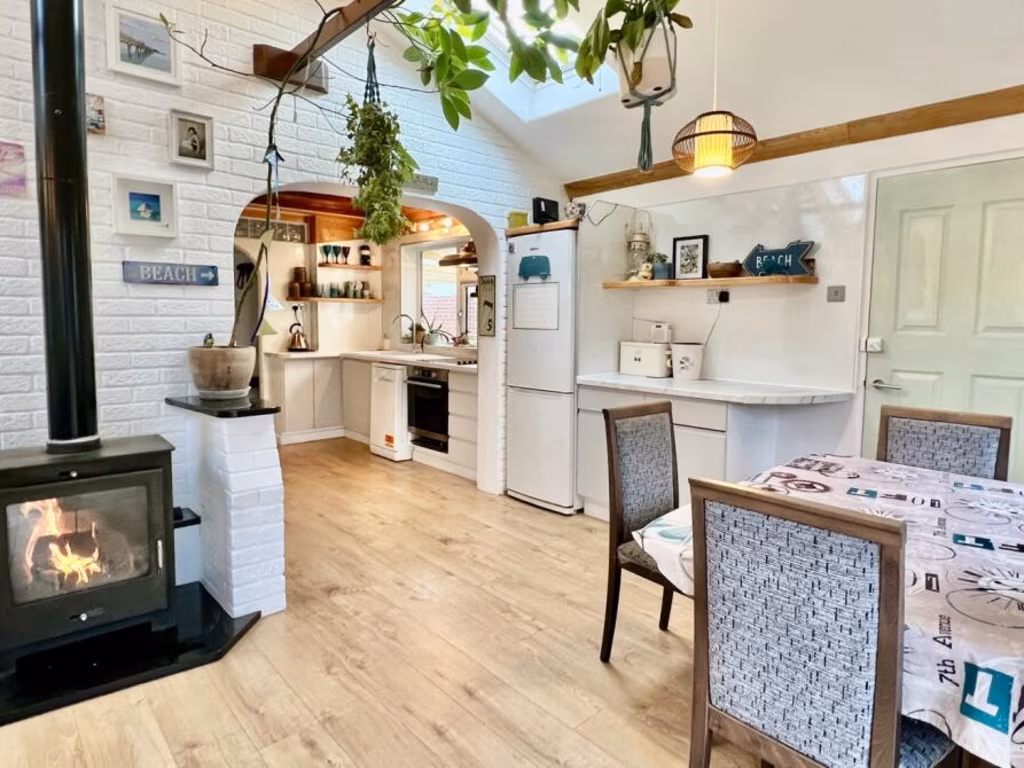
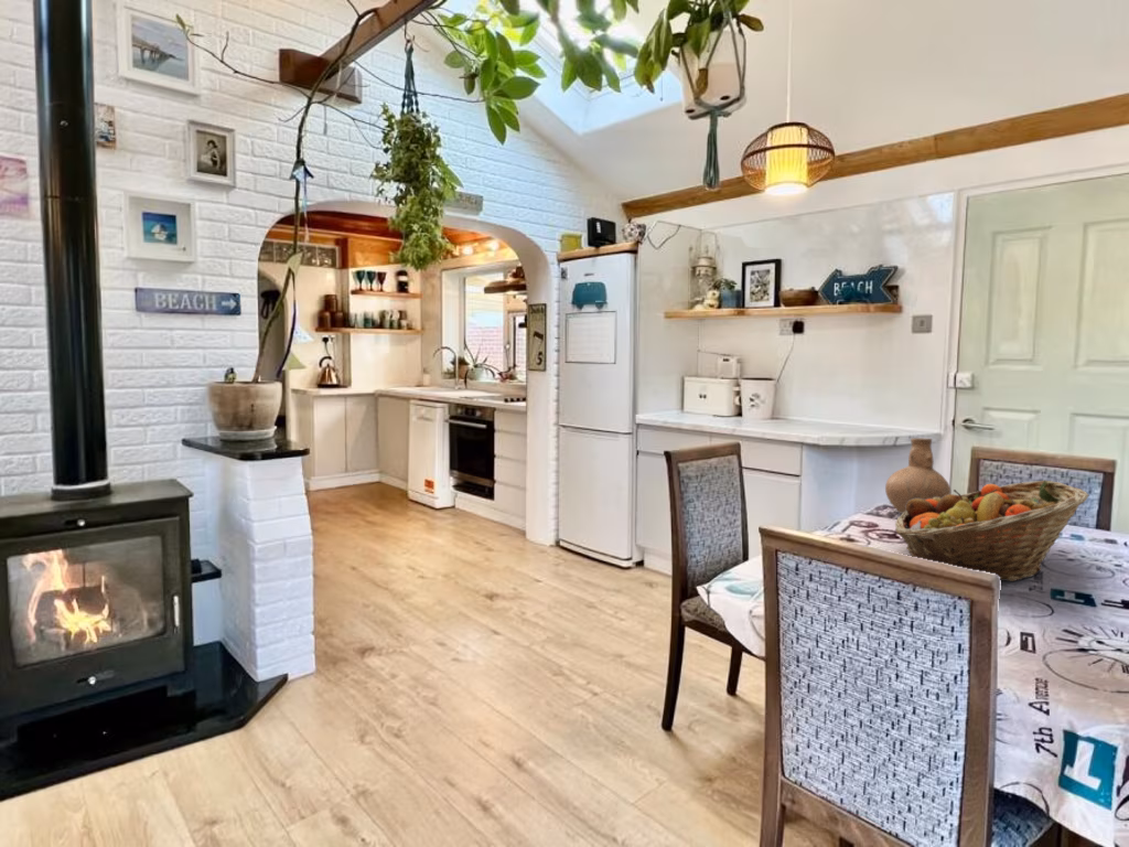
+ fruit basket [894,480,1090,582]
+ vase [884,437,951,514]
